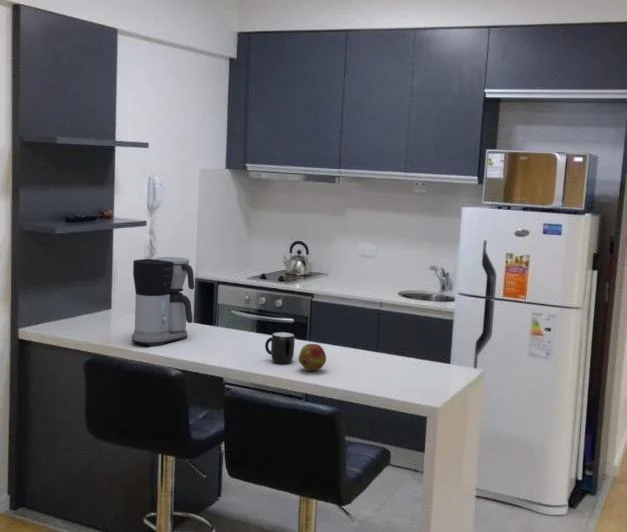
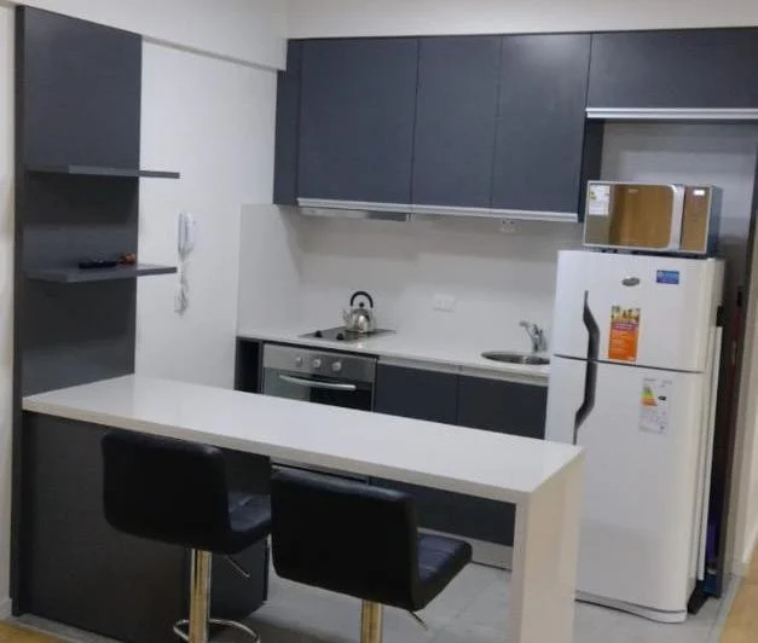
- coffee maker [131,256,195,347]
- mug [264,331,296,365]
- fruit [297,343,327,372]
